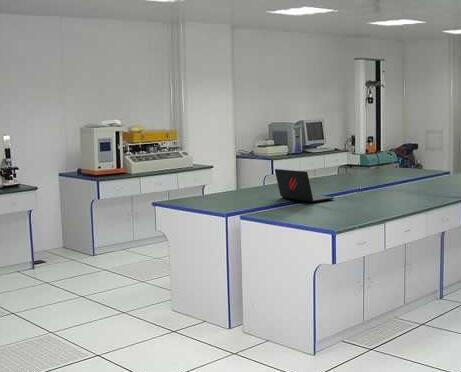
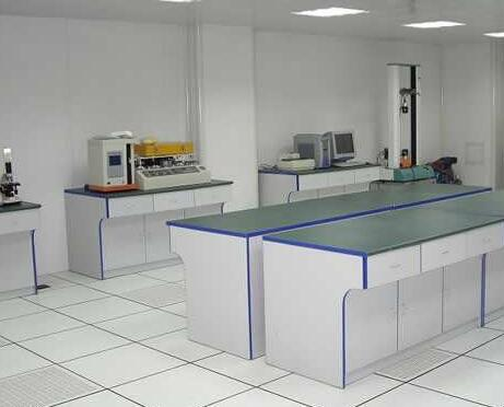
- laptop [274,168,335,203]
